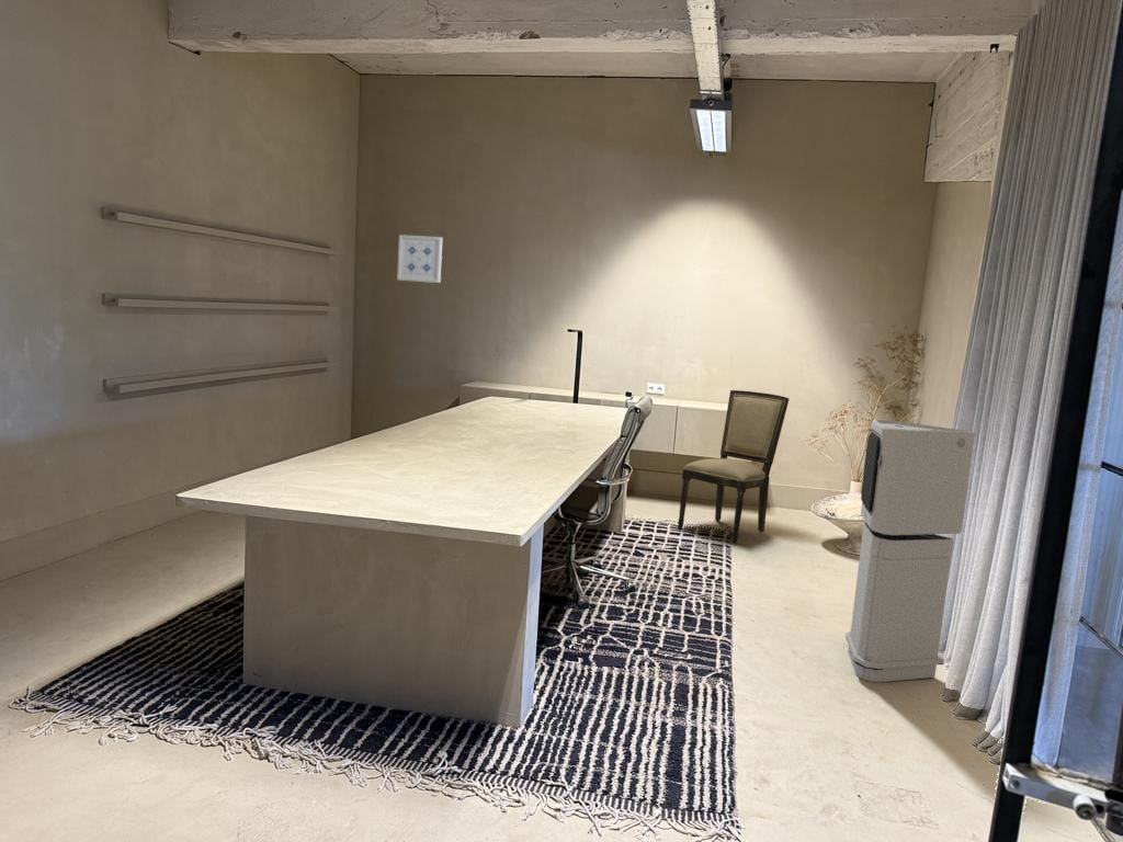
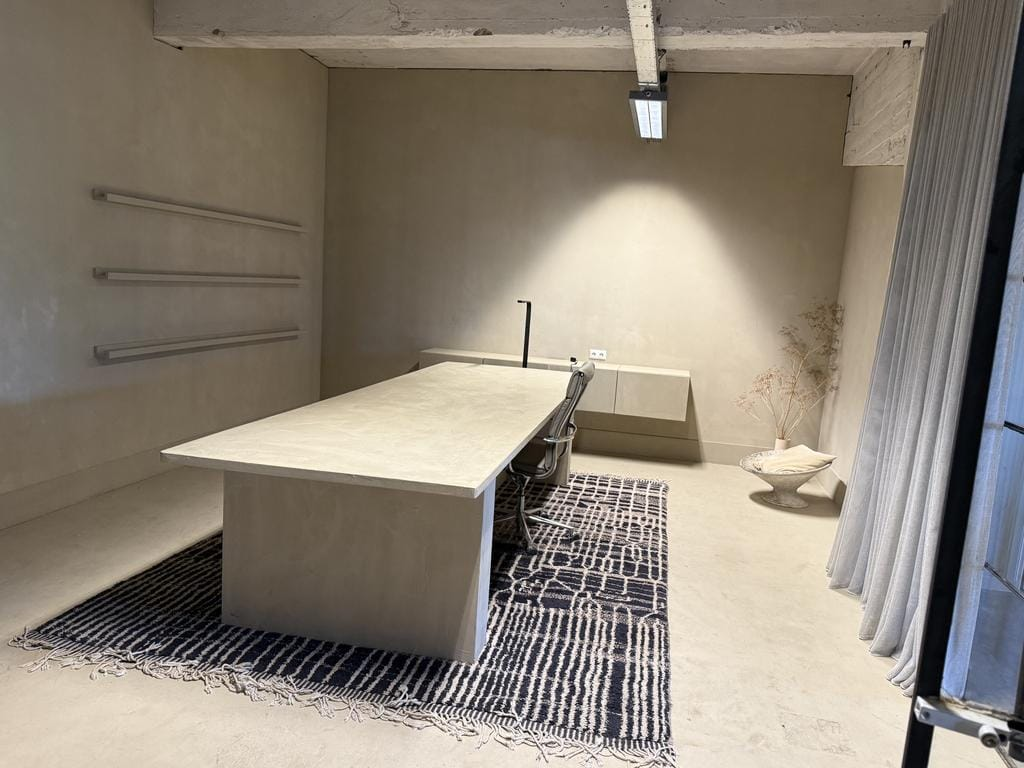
- dining chair [677,389,791,545]
- air purifier [844,419,976,683]
- wall art [396,234,443,284]
